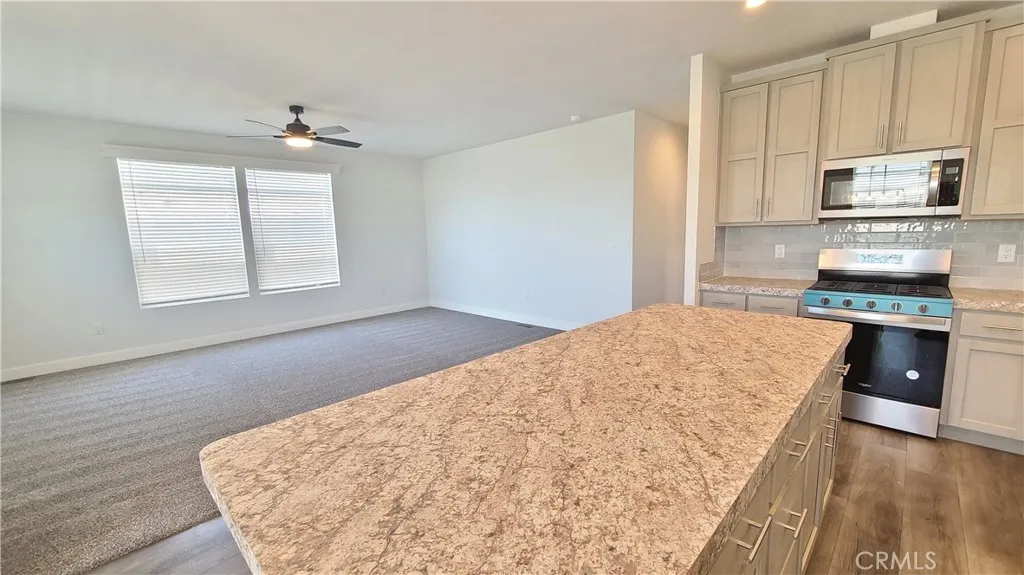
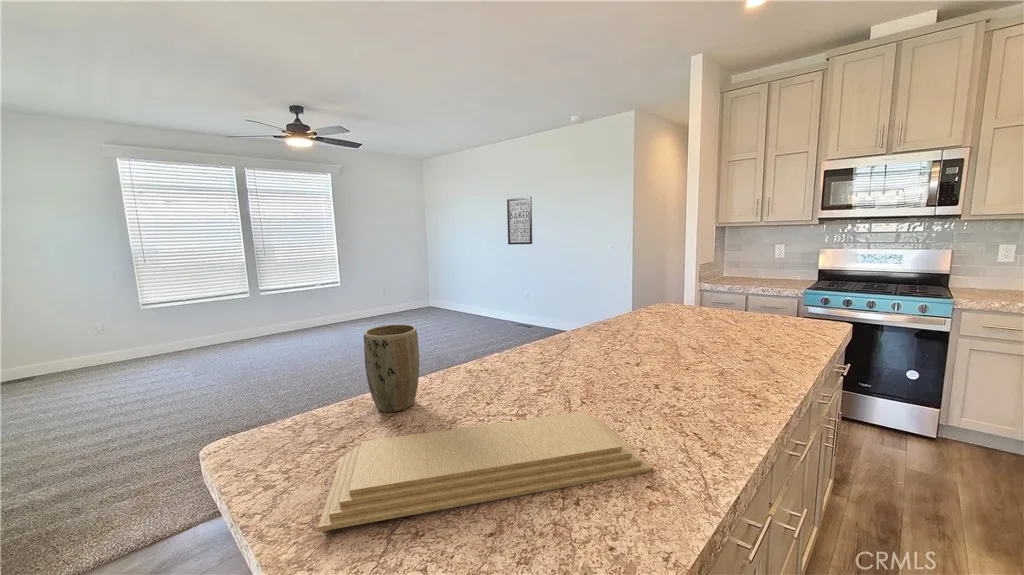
+ plant pot [363,323,420,413]
+ cutting board [317,410,653,533]
+ wall art [506,195,533,245]
